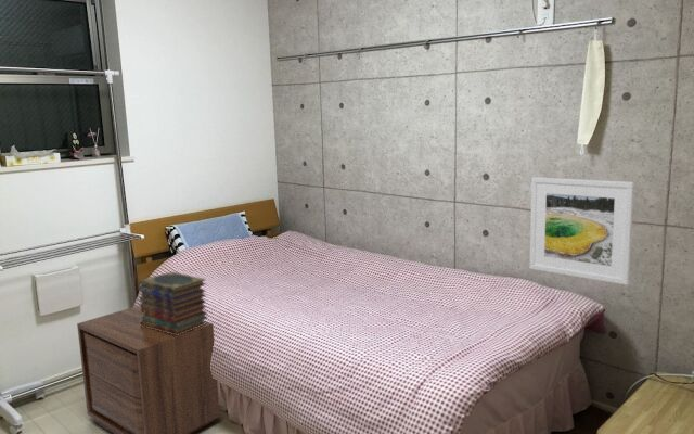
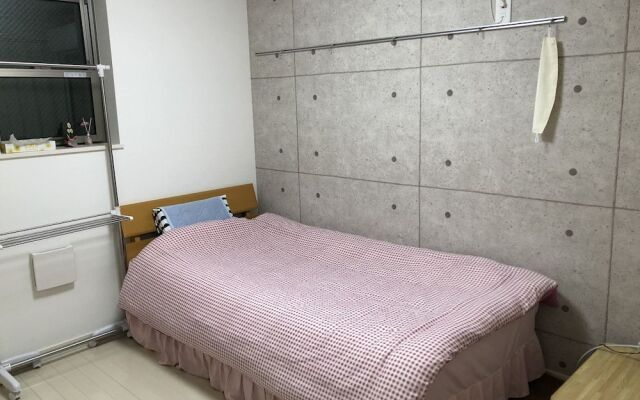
- book stack [137,270,209,335]
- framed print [528,176,635,285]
- nightstand [76,305,221,434]
